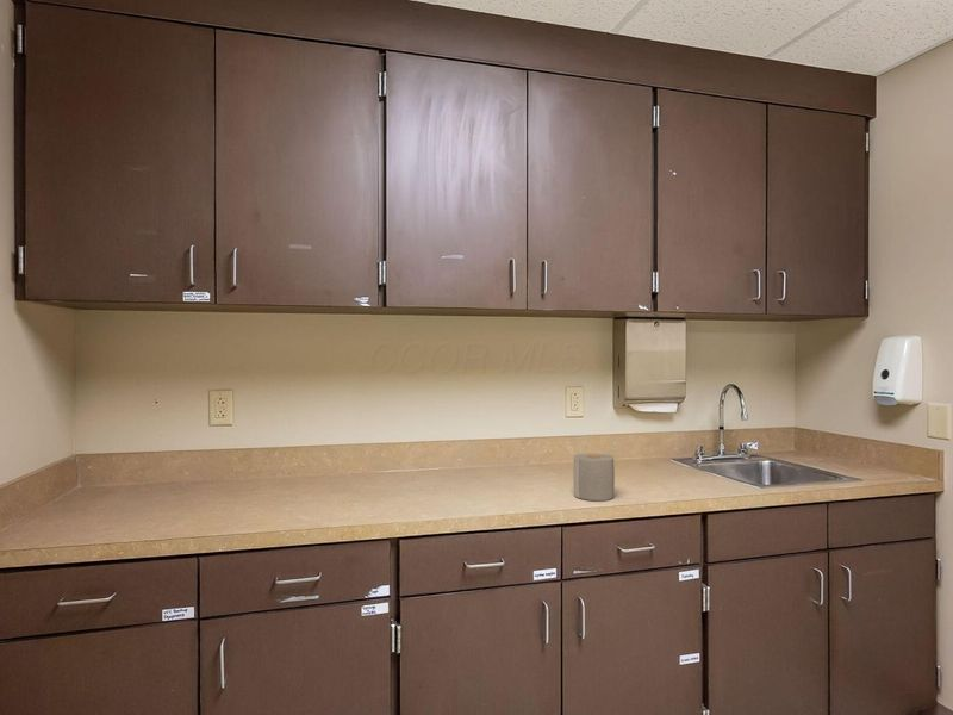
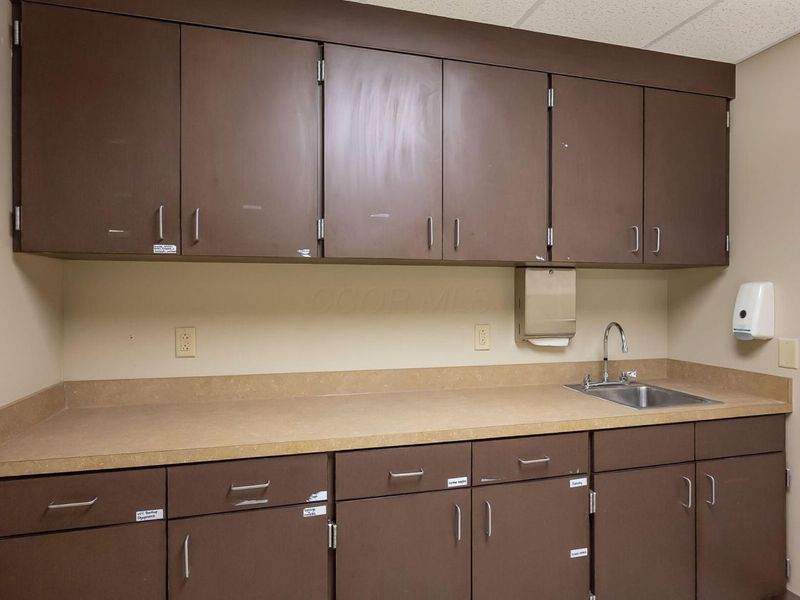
- paper towel roll [572,453,616,502]
